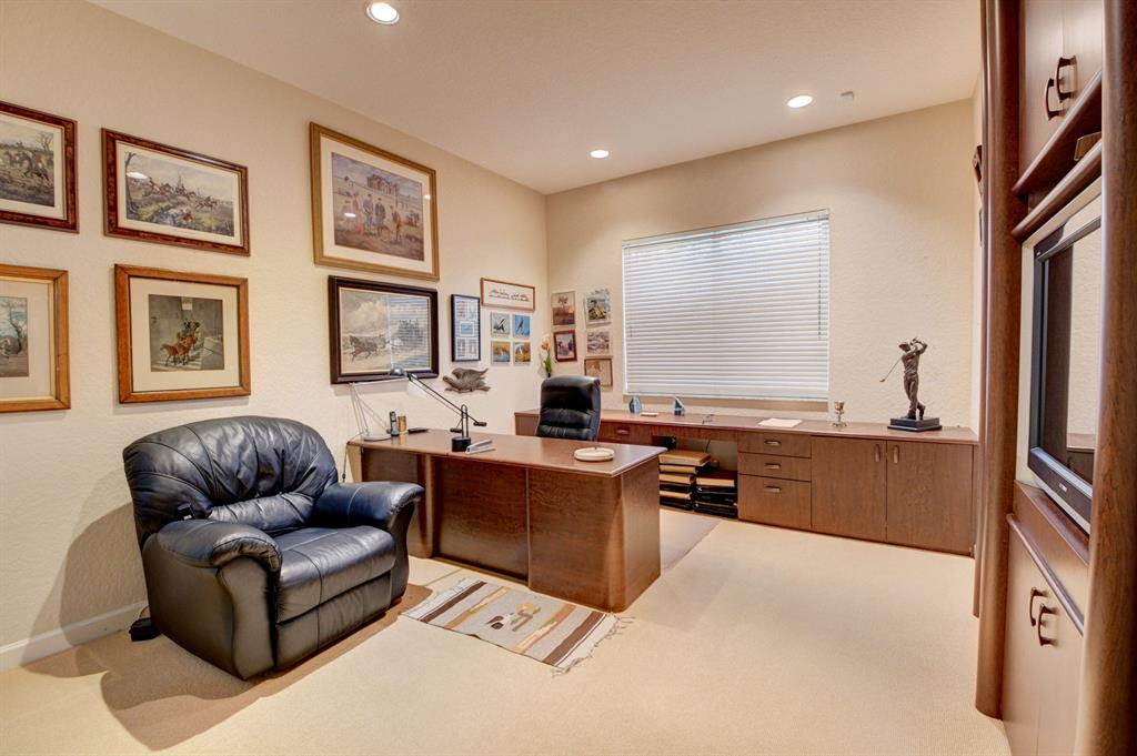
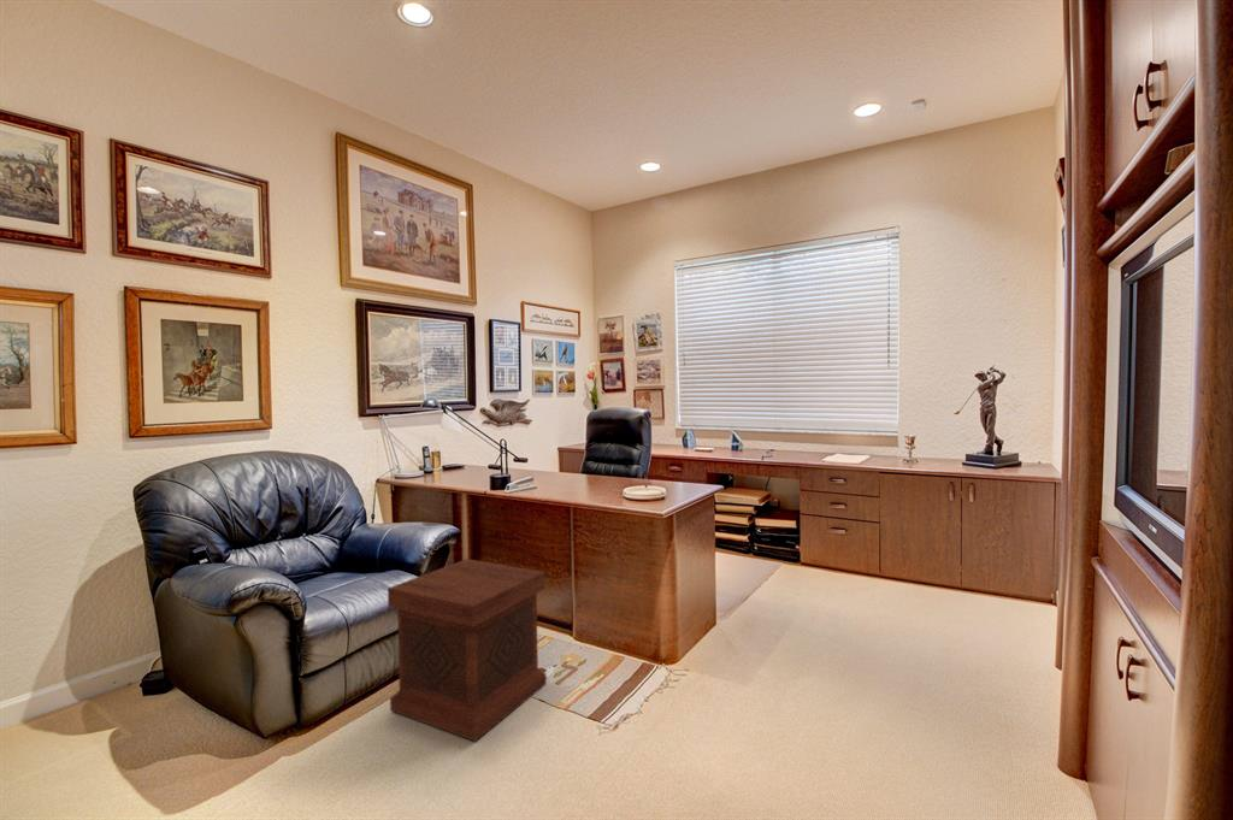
+ side table [387,558,548,743]
